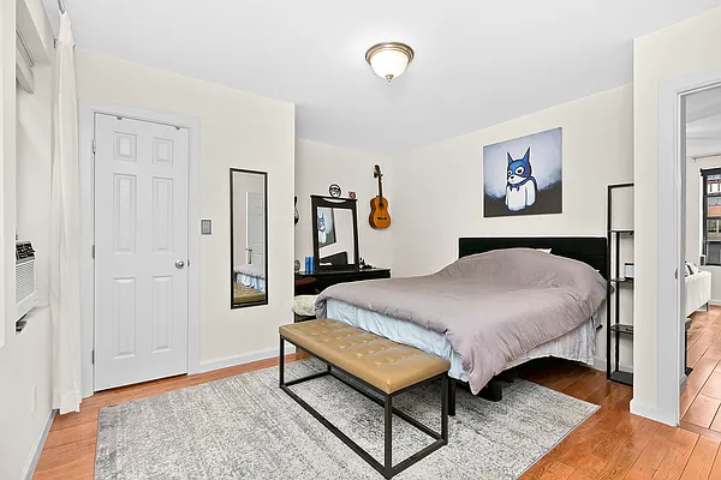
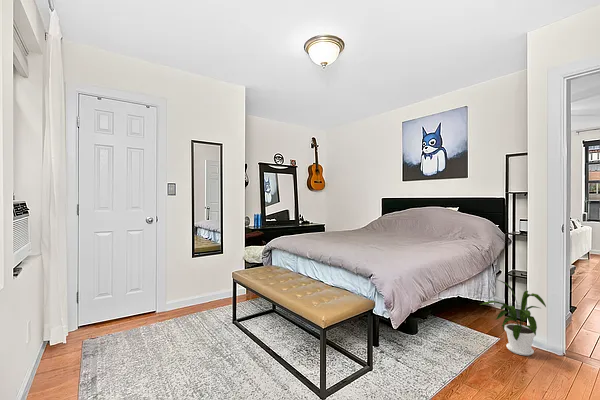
+ house plant [478,278,547,356]
